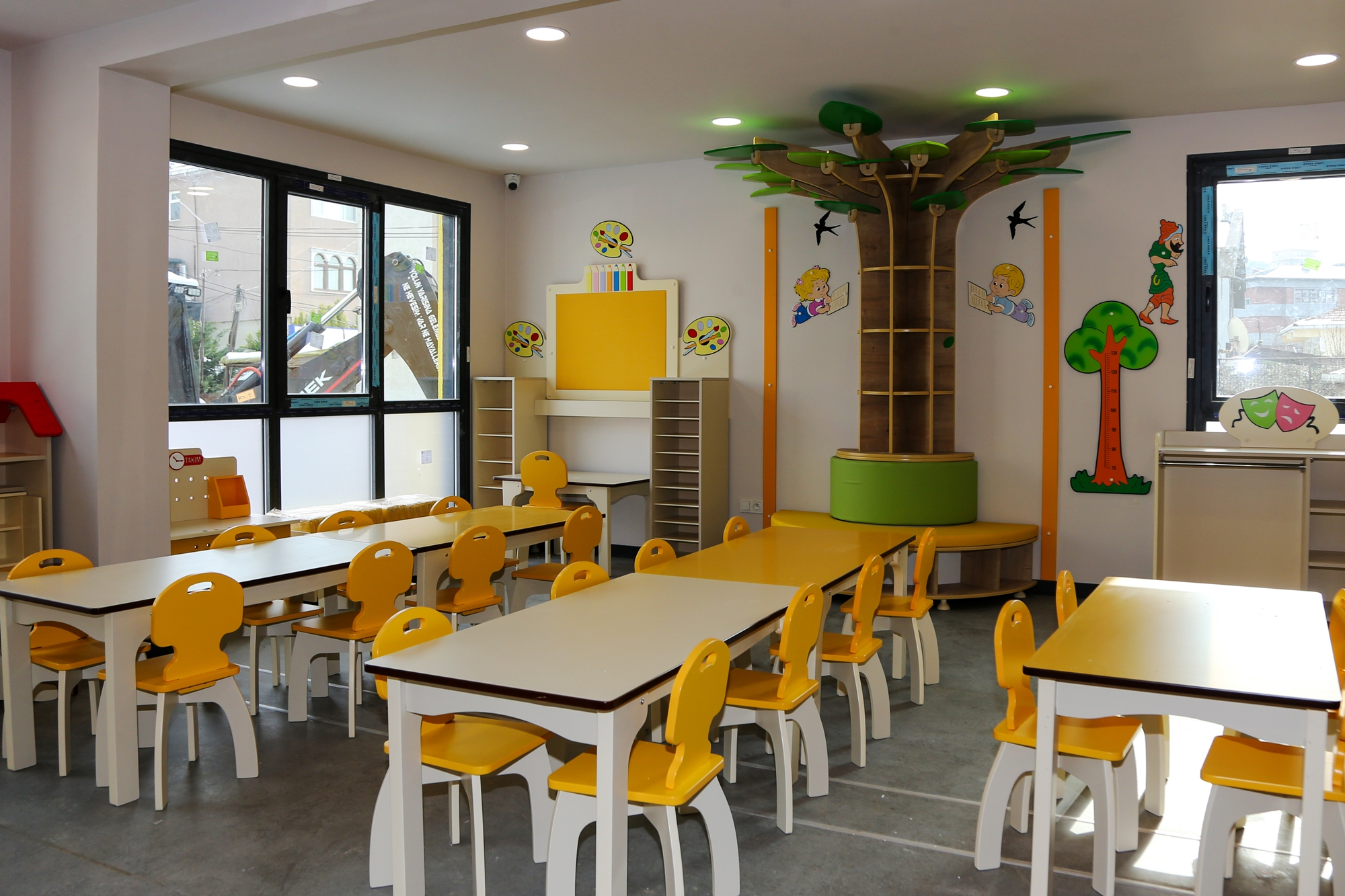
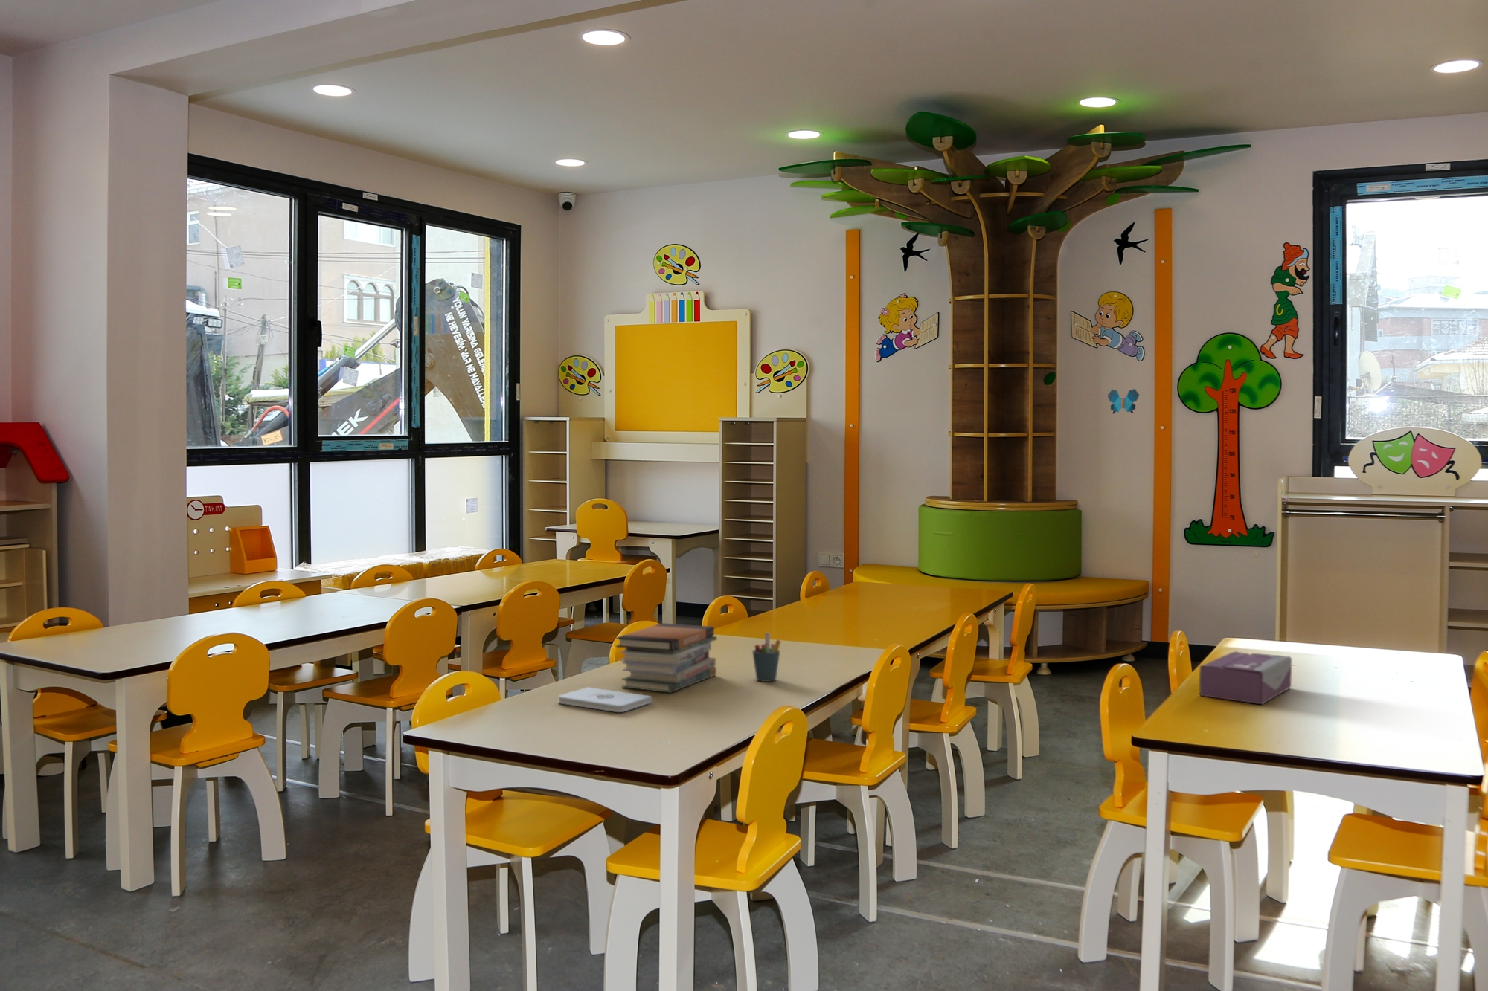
+ pen holder [751,632,781,682]
+ tissue box [1198,650,1292,705]
+ decorative butterfly [1107,388,1140,415]
+ book stack [614,623,717,693]
+ notepad [558,686,653,713]
